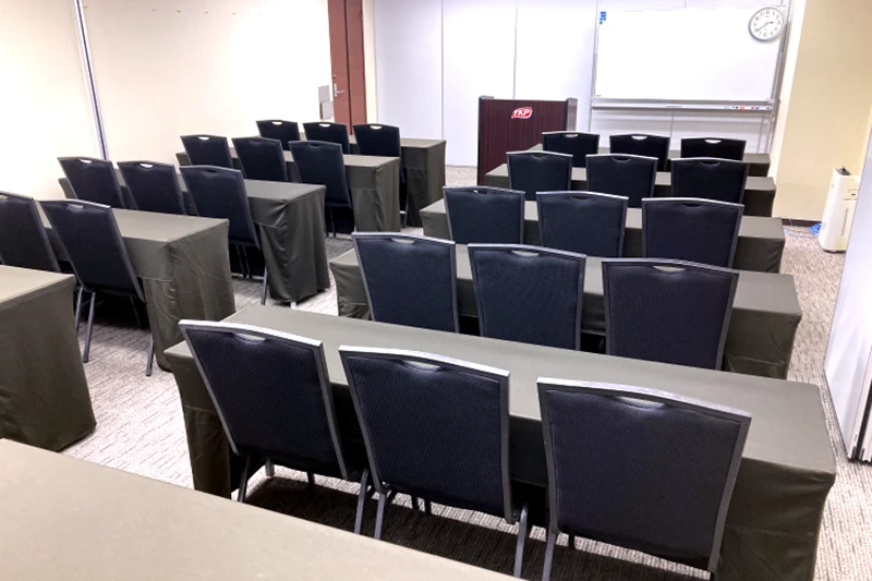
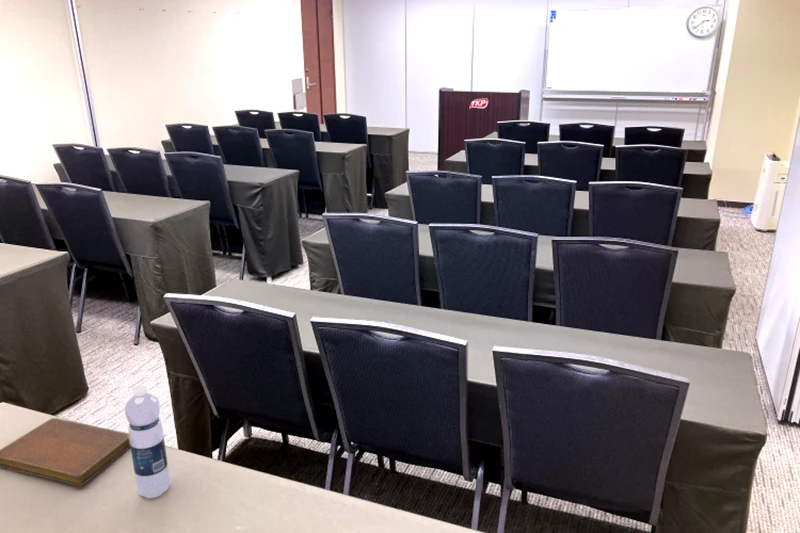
+ notebook [0,417,131,487]
+ water bottle [124,385,171,499]
